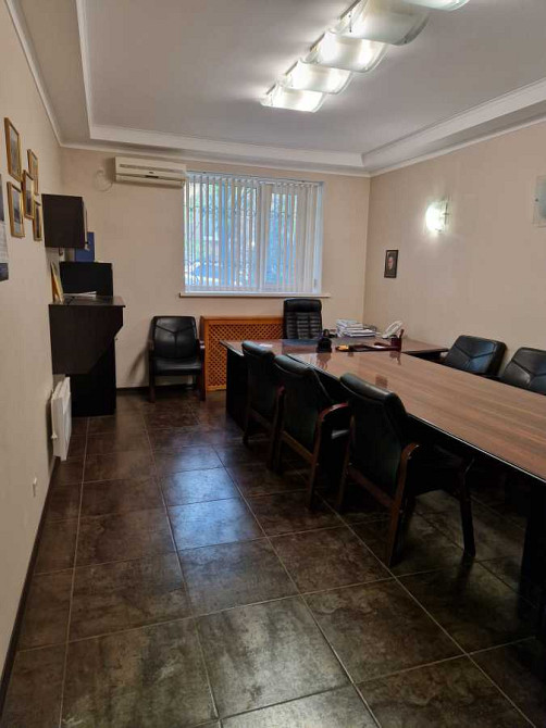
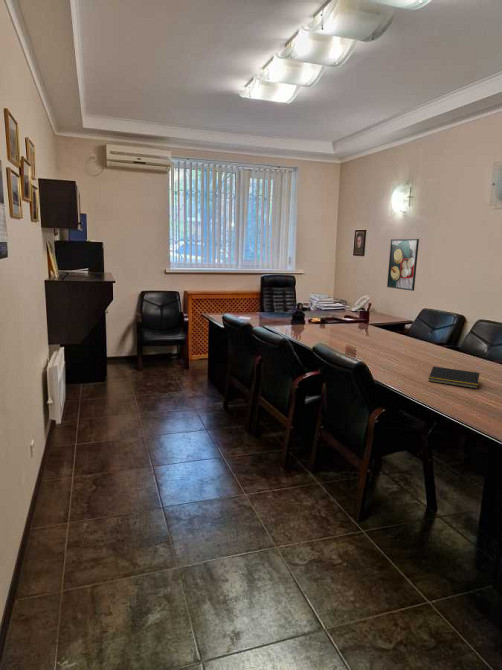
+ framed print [386,238,420,292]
+ notepad [427,365,480,390]
